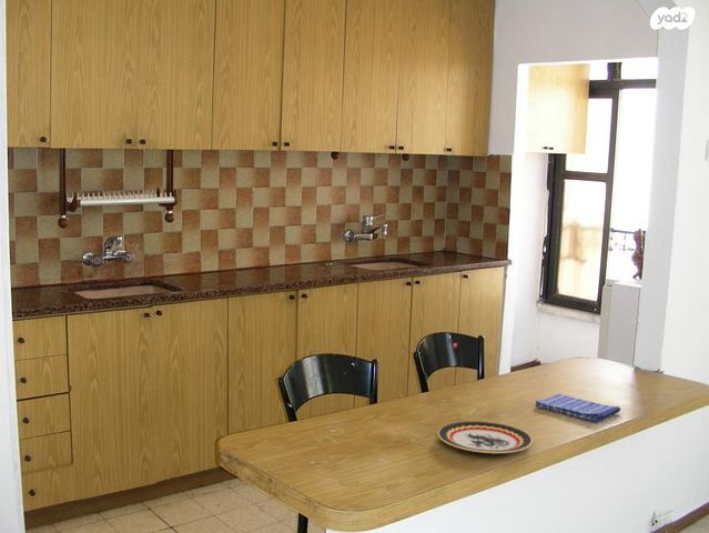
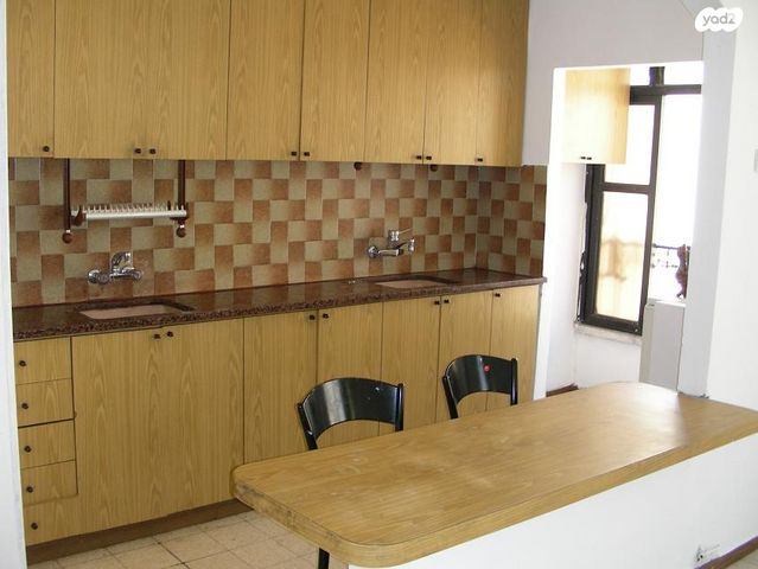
- dish towel [535,393,621,423]
- plate [436,421,534,454]
